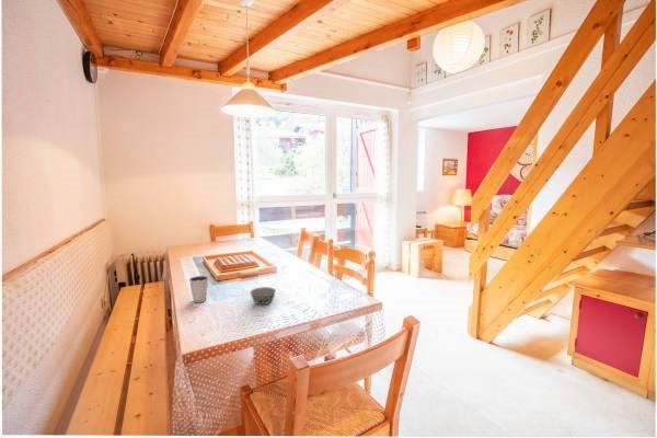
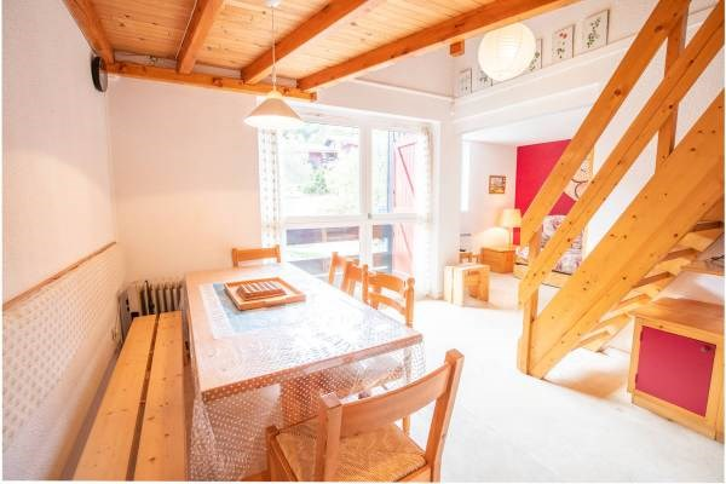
- dixie cup [188,275,209,303]
- bowl [249,286,277,306]
